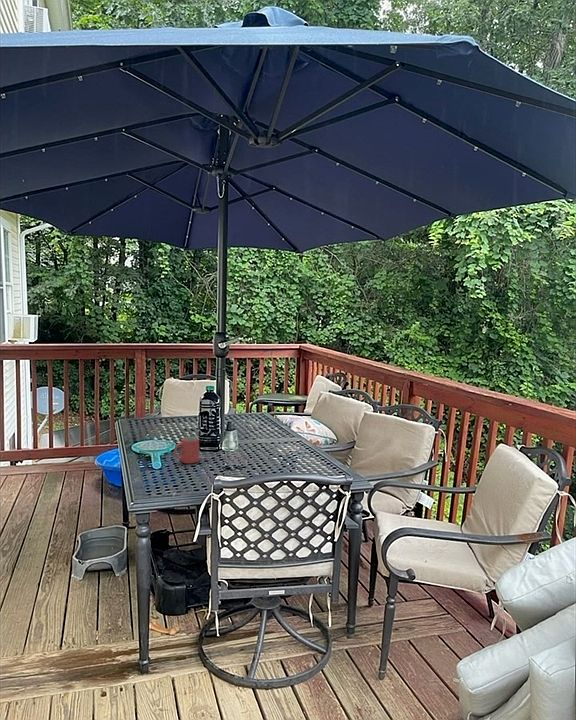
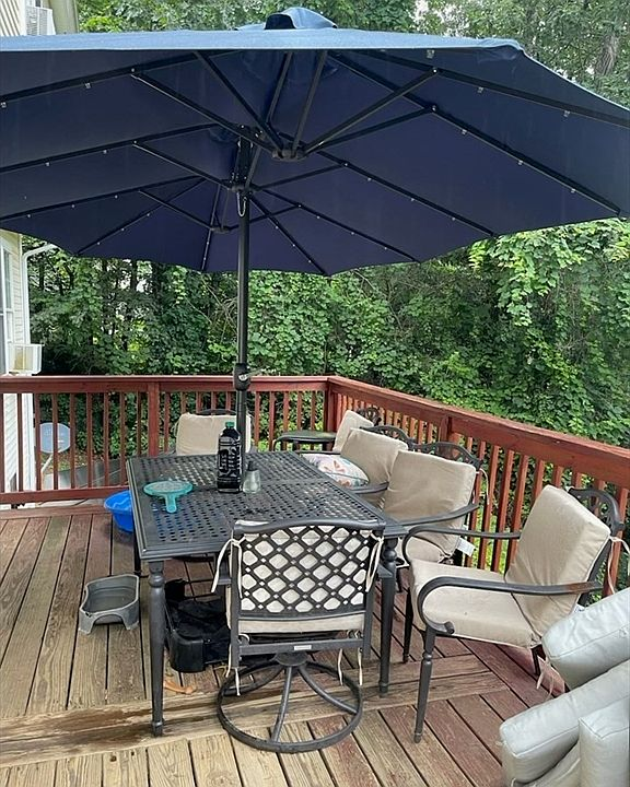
- mug [173,436,200,464]
